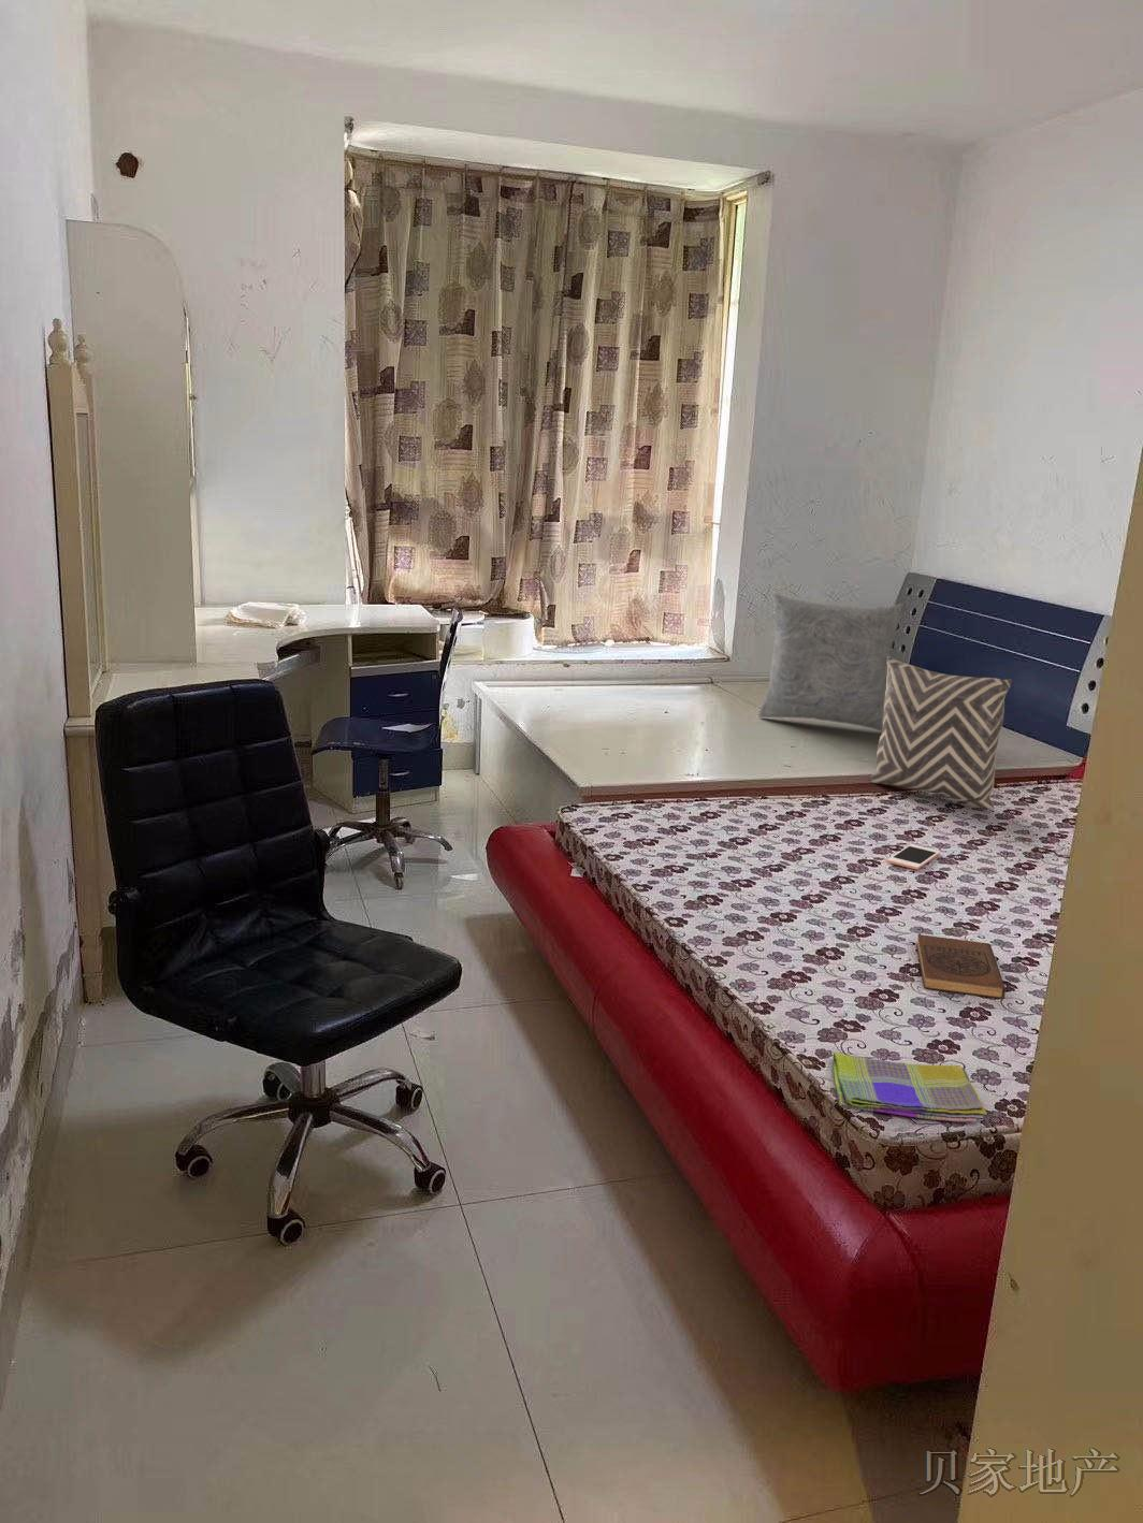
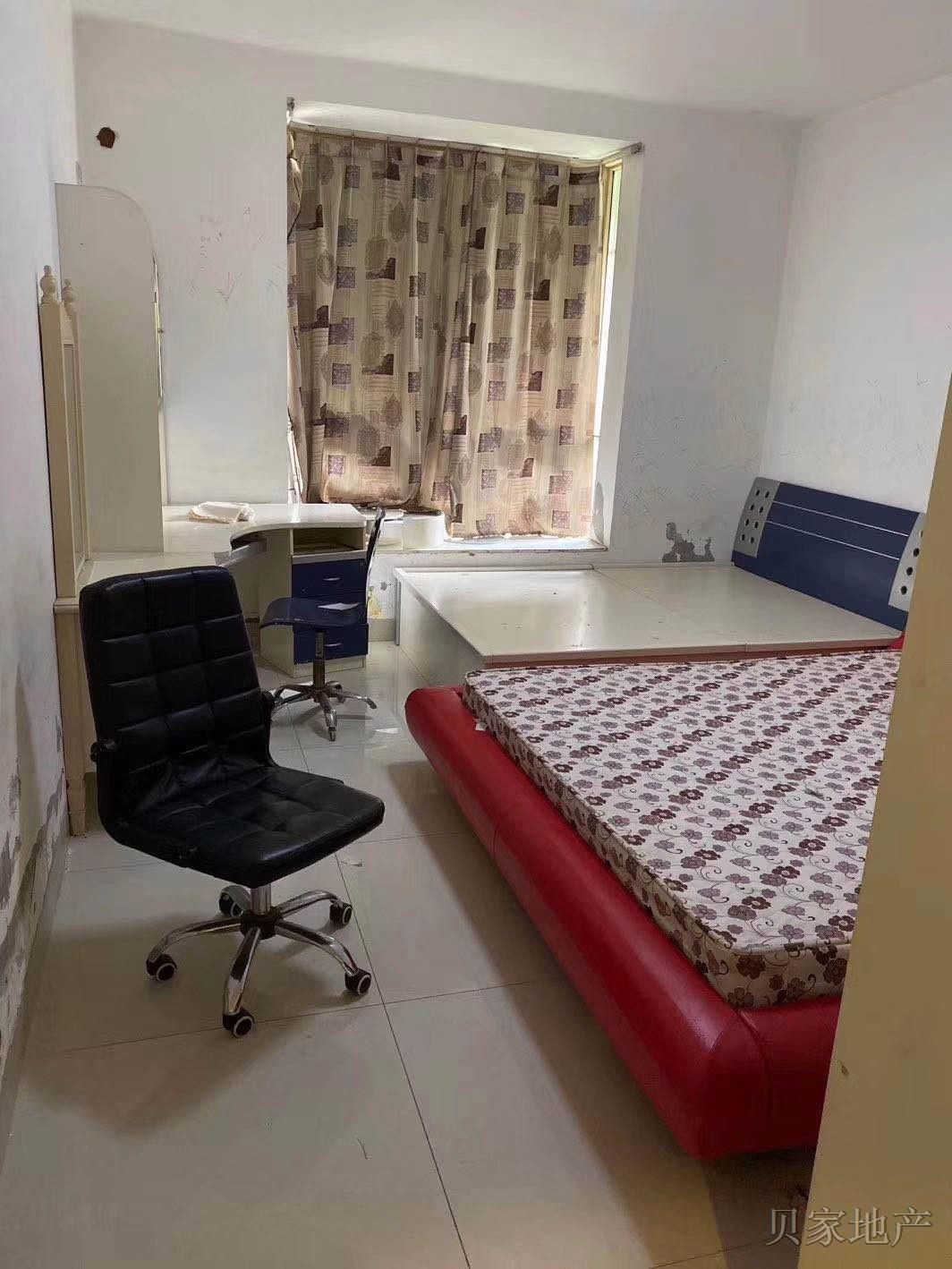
- dish towel [832,1051,988,1123]
- pillow [758,592,908,732]
- pillow [869,656,1013,811]
- cell phone [886,844,941,871]
- book [915,934,1006,1000]
